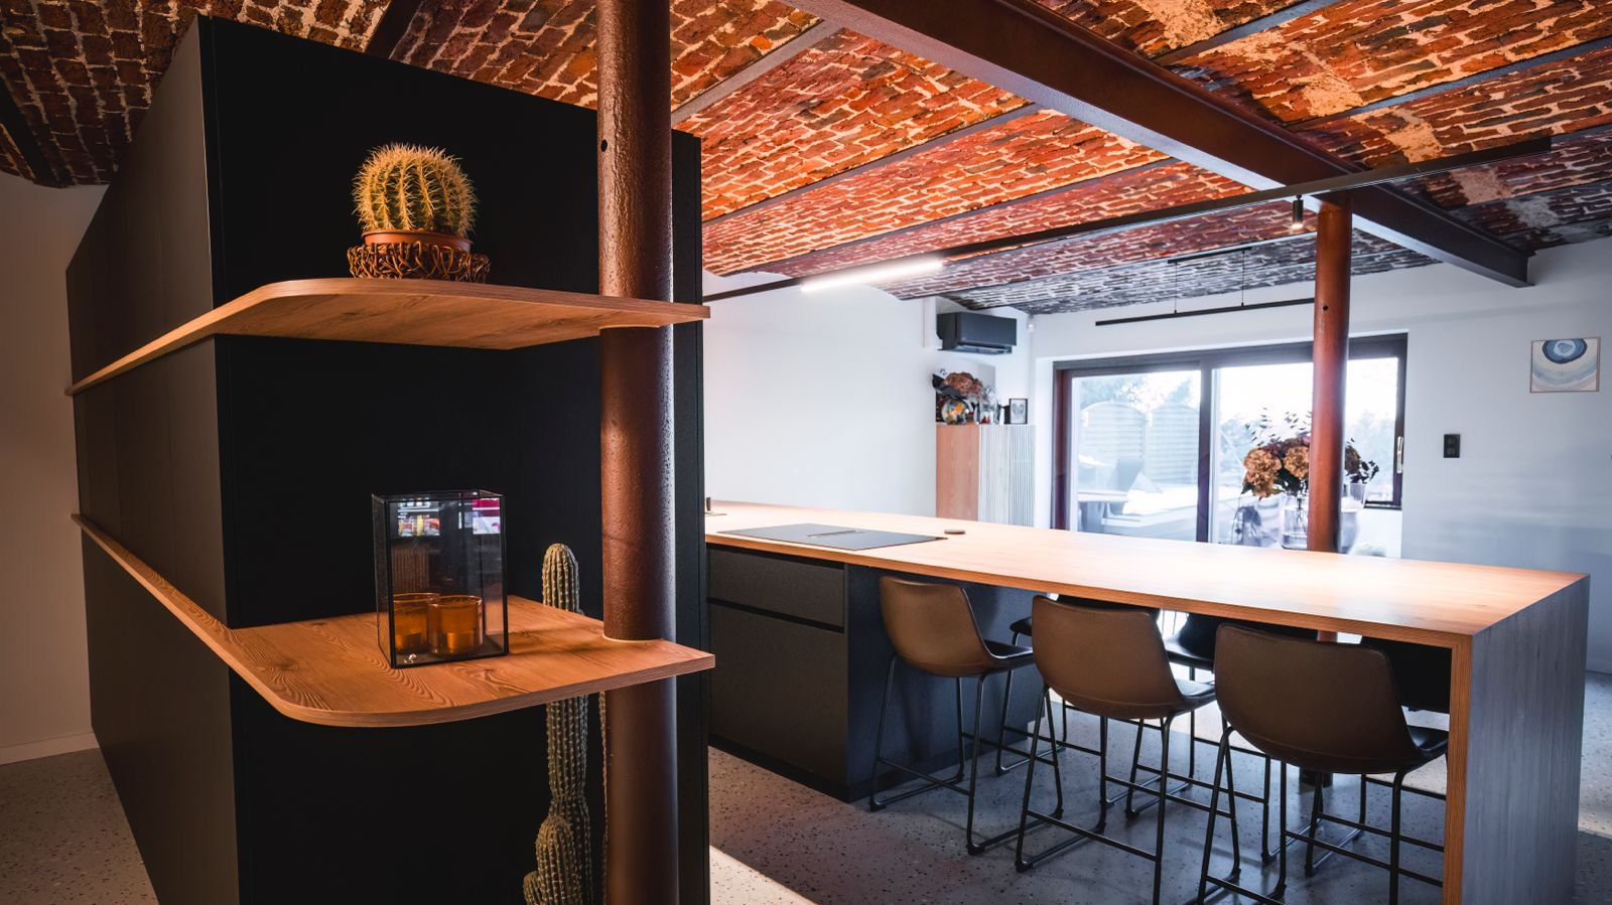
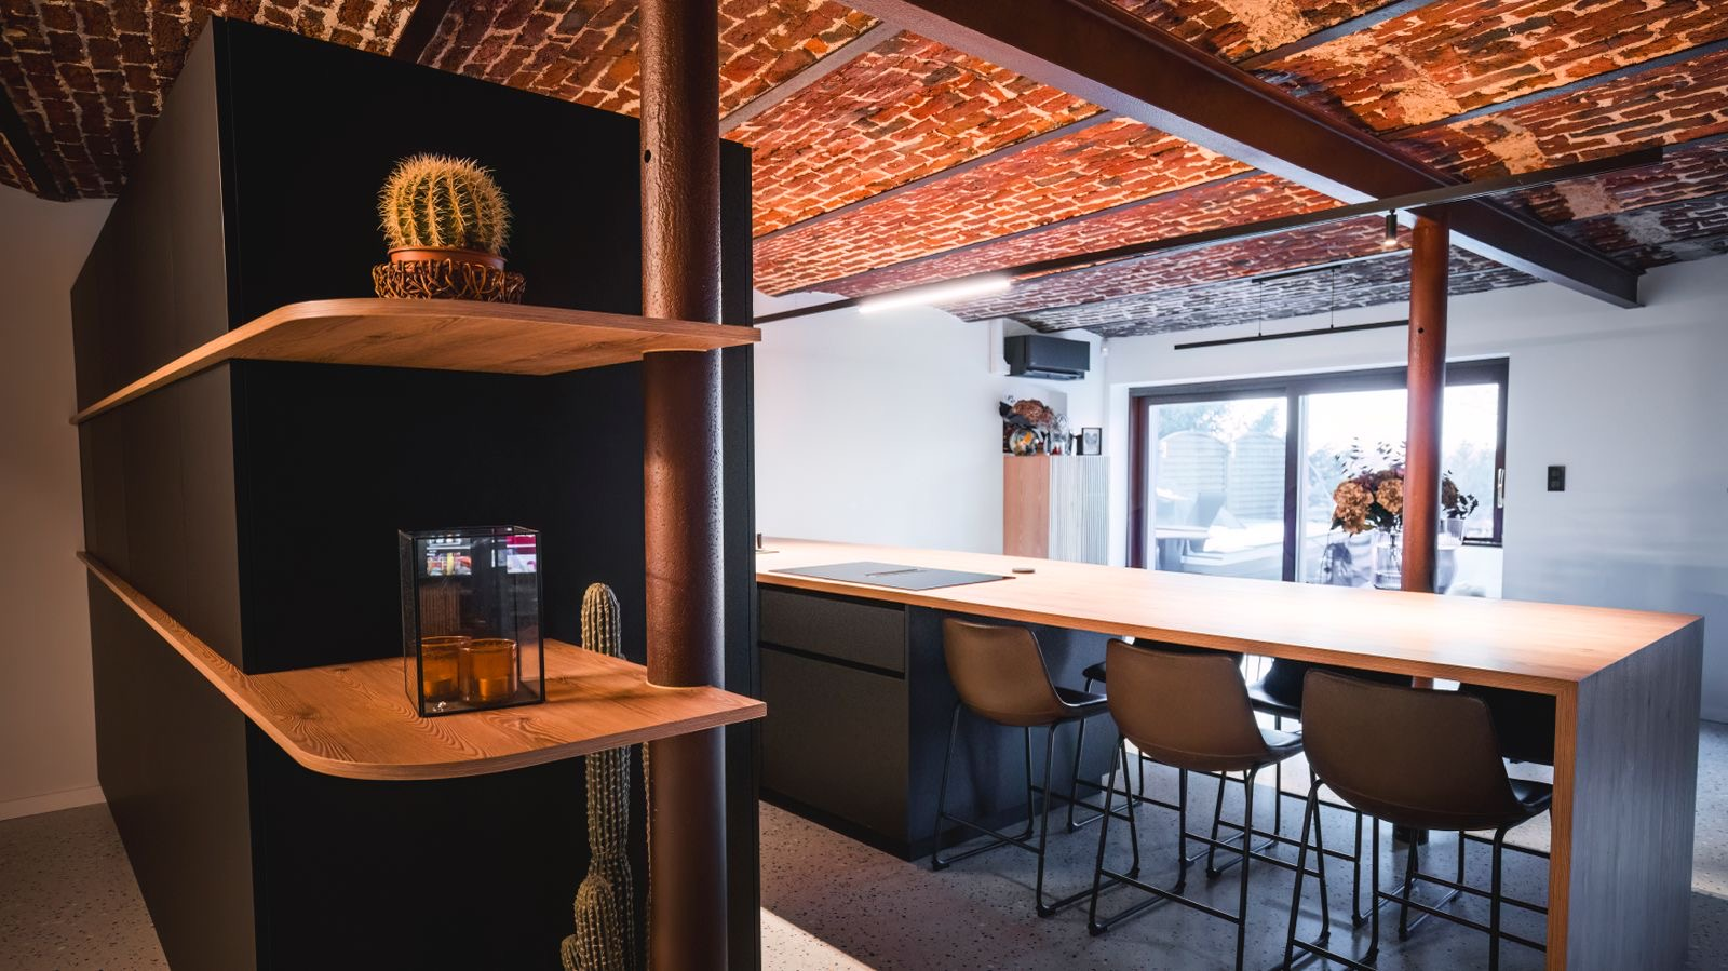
- wall art [1528,335,1602,395]
